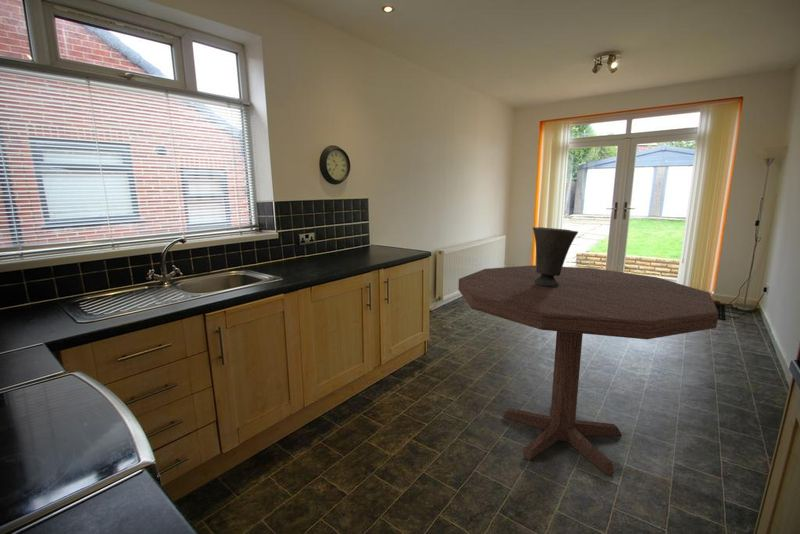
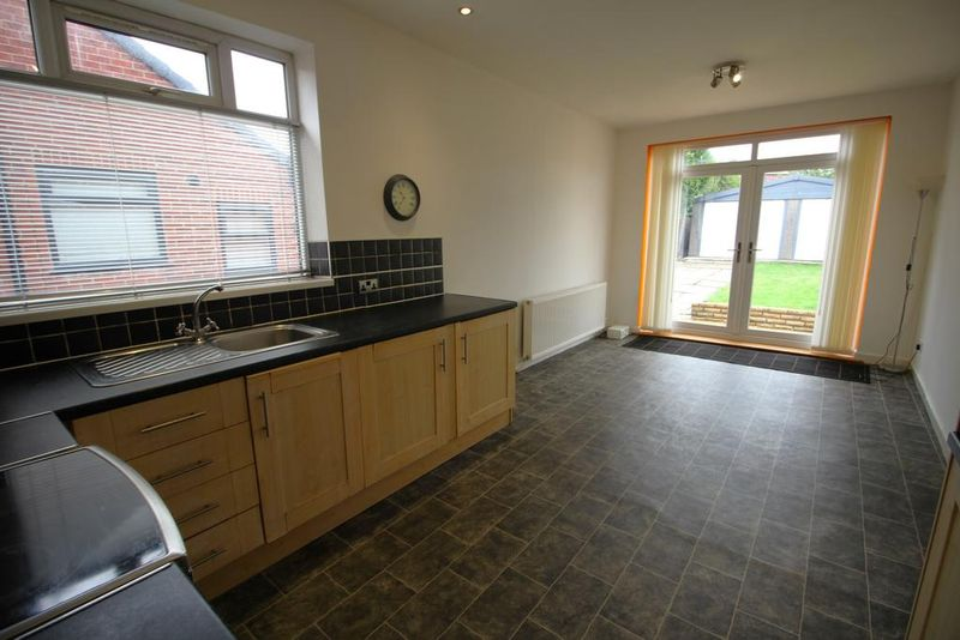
- dining table [457,264,720,476]
- vase [532,226,579,287]
